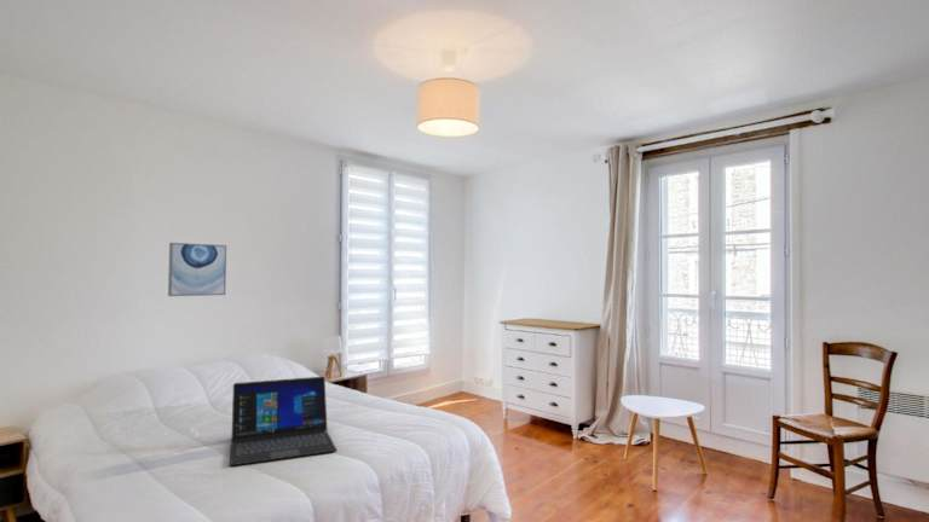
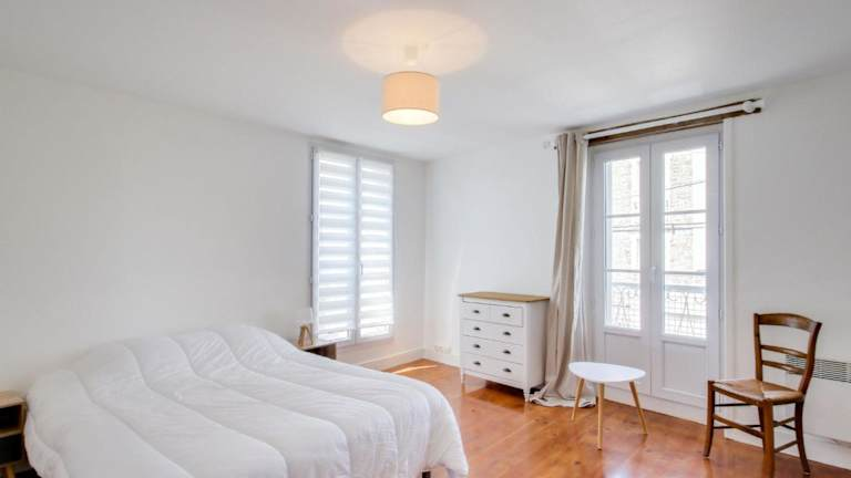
- laptop [229,376,337,466]
- wall art [167,242,227,297]
